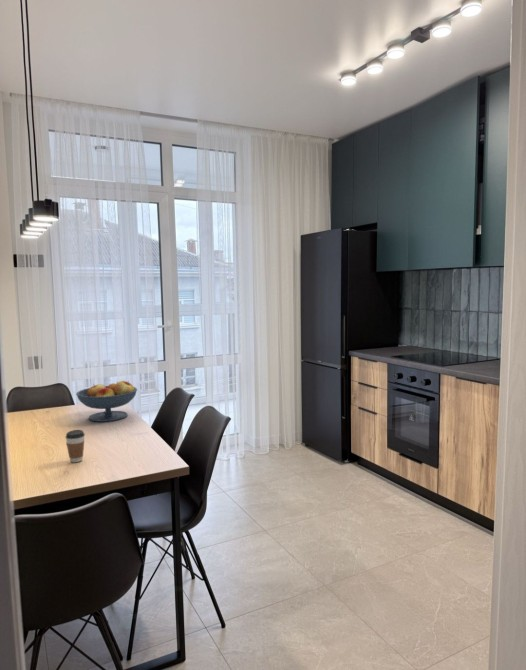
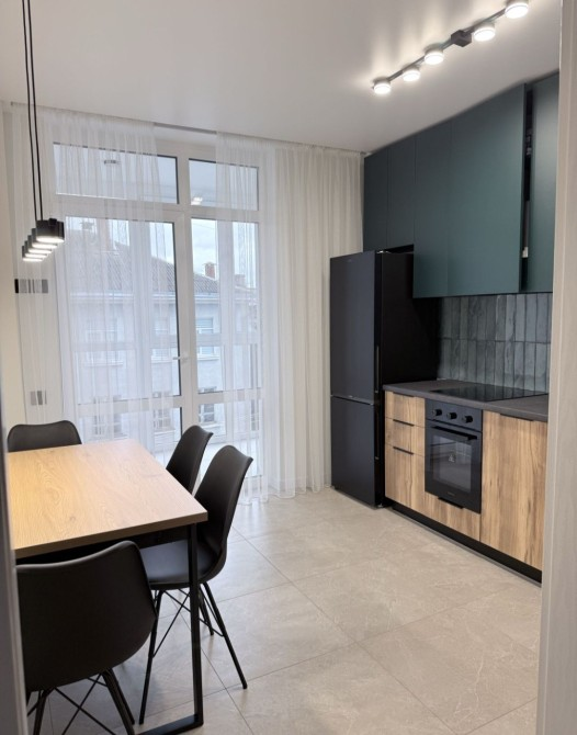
- coffee cup [65,429,86,463]
- fruit bowl [75,380,138,423]
